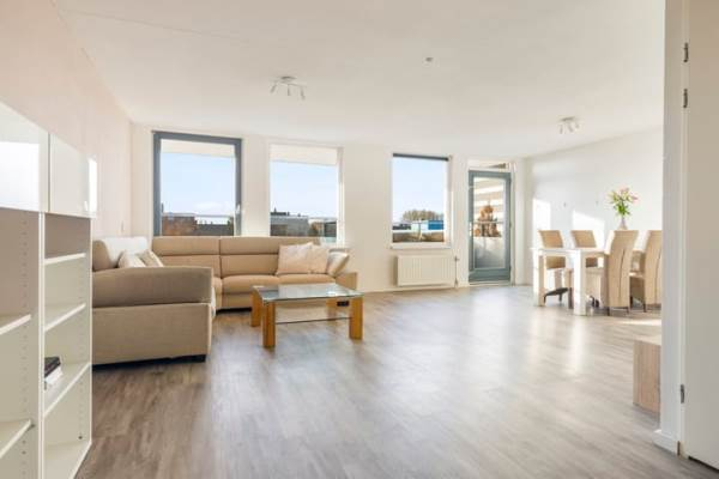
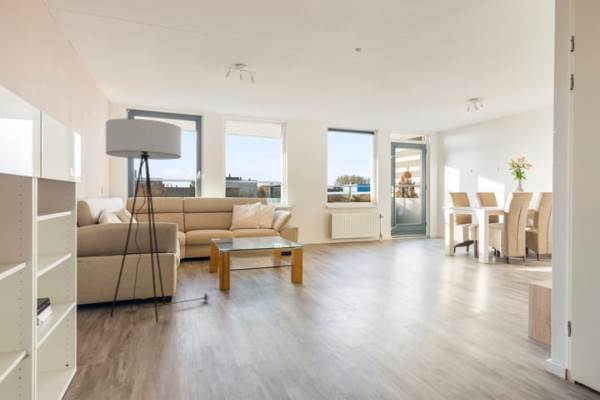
+ floor lamp [105,118,212,324]
